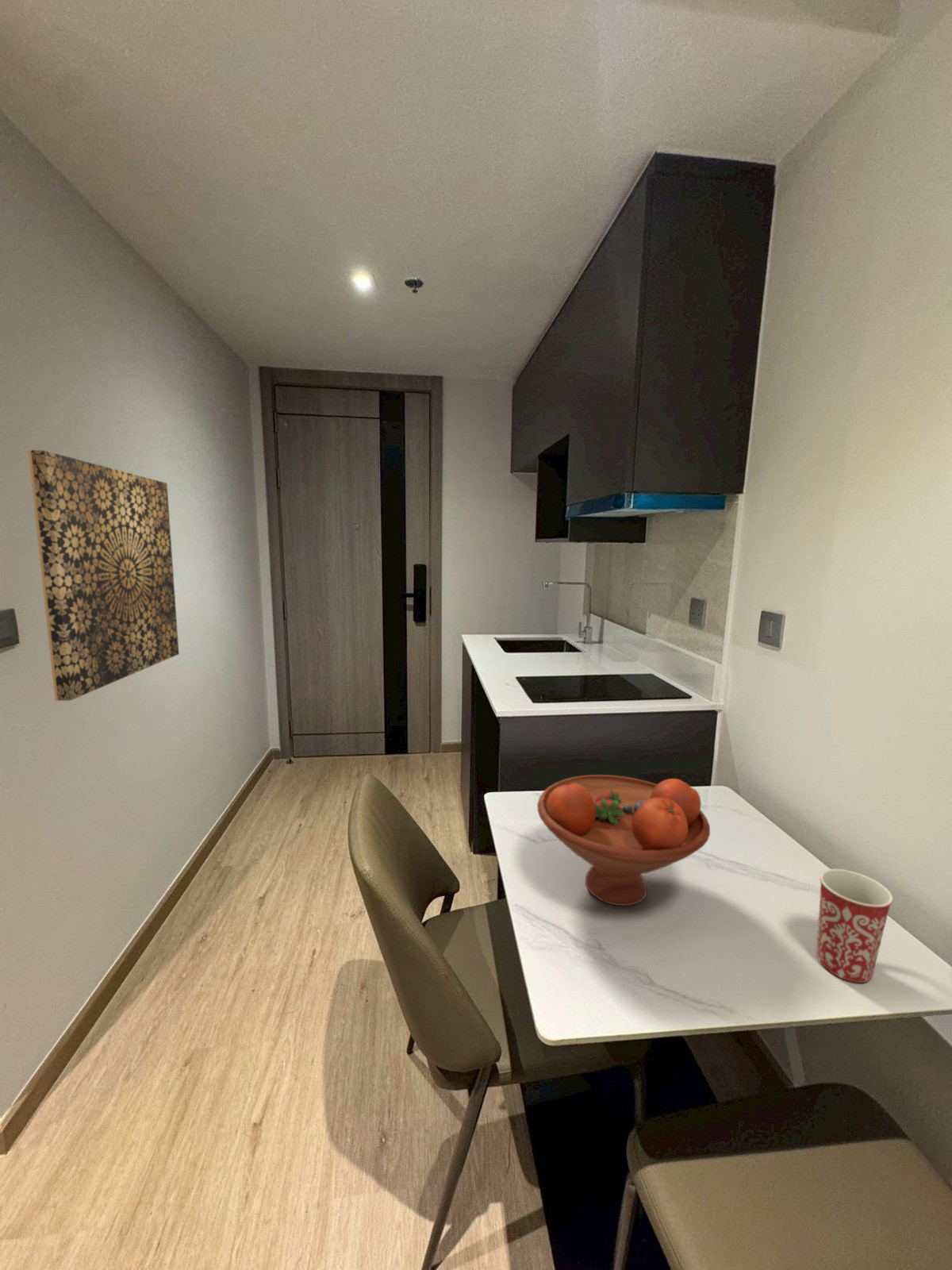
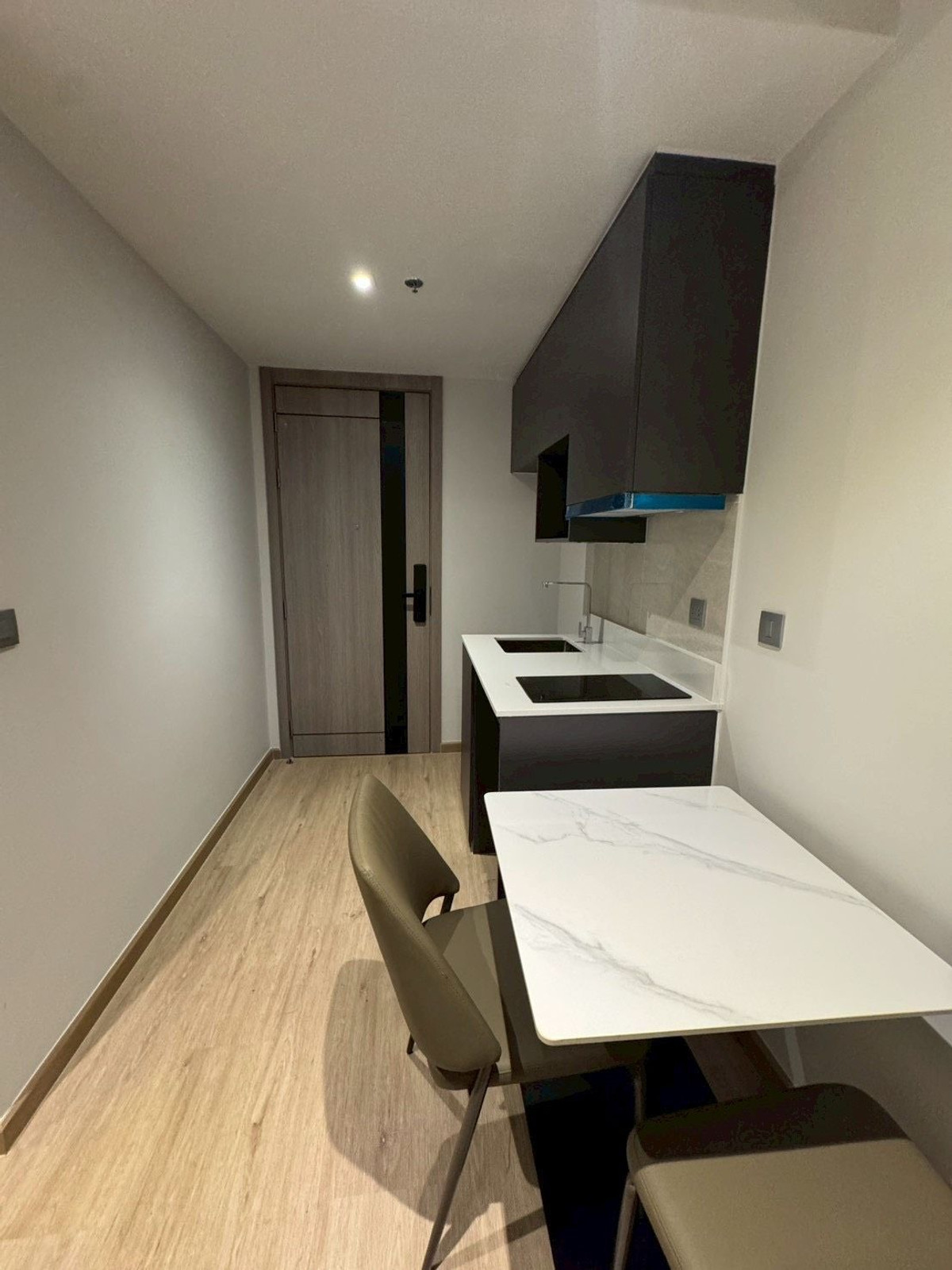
- fruit bowl [536,774,711,906]
- mug [816,868,894,983]
- wall art [27,449,180,702]
